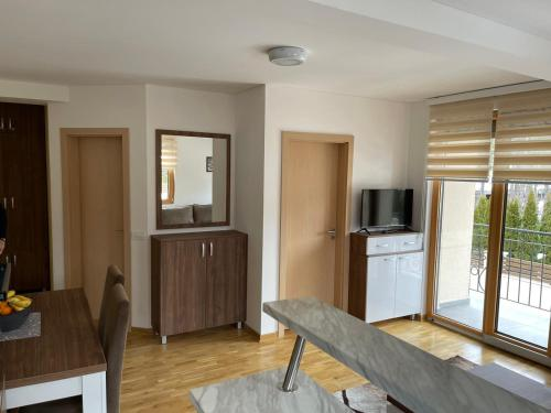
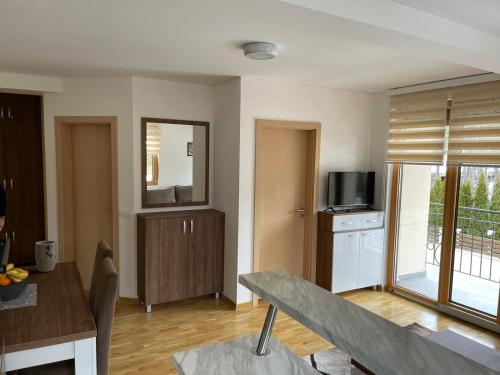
+ plant pot [34,240,58,273]
